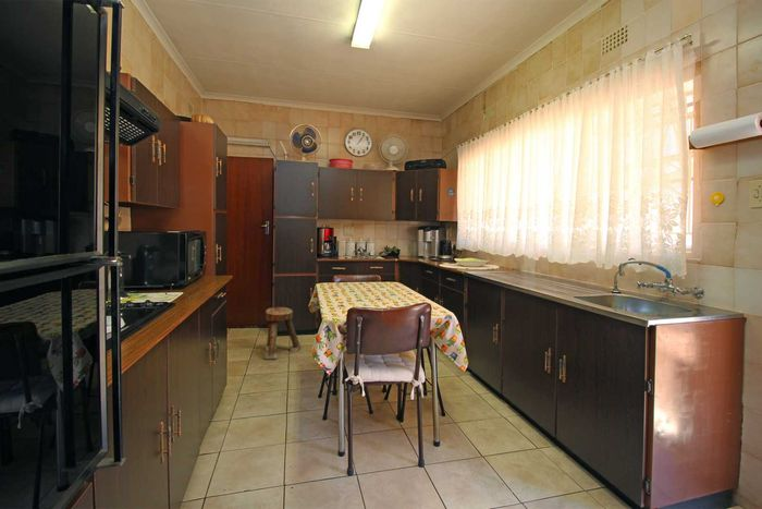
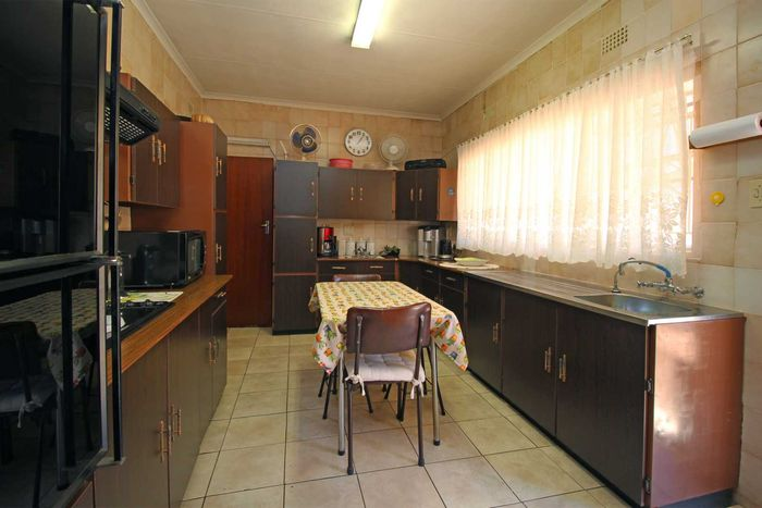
- stool [263,306,302,360]
